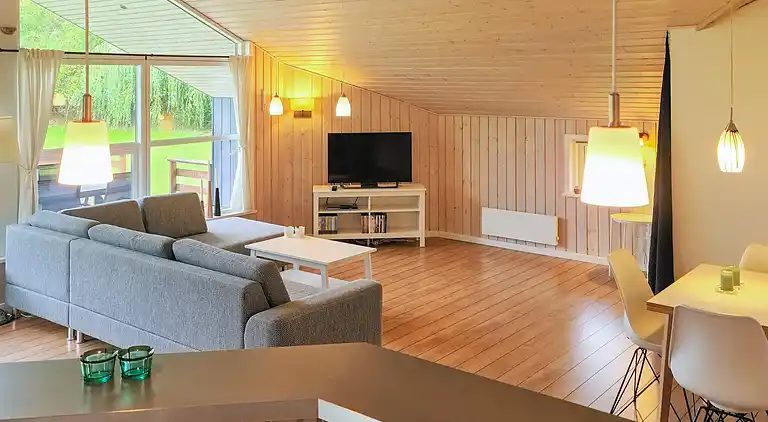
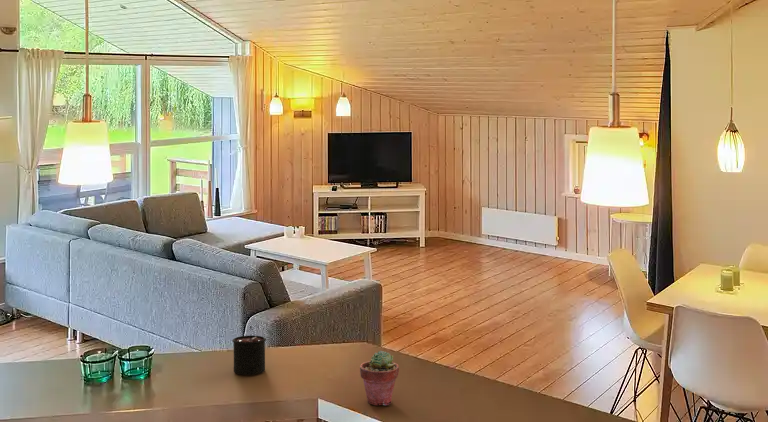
+ potted succulent [359,350,400,406]
+ candle [231,325,267,376]
